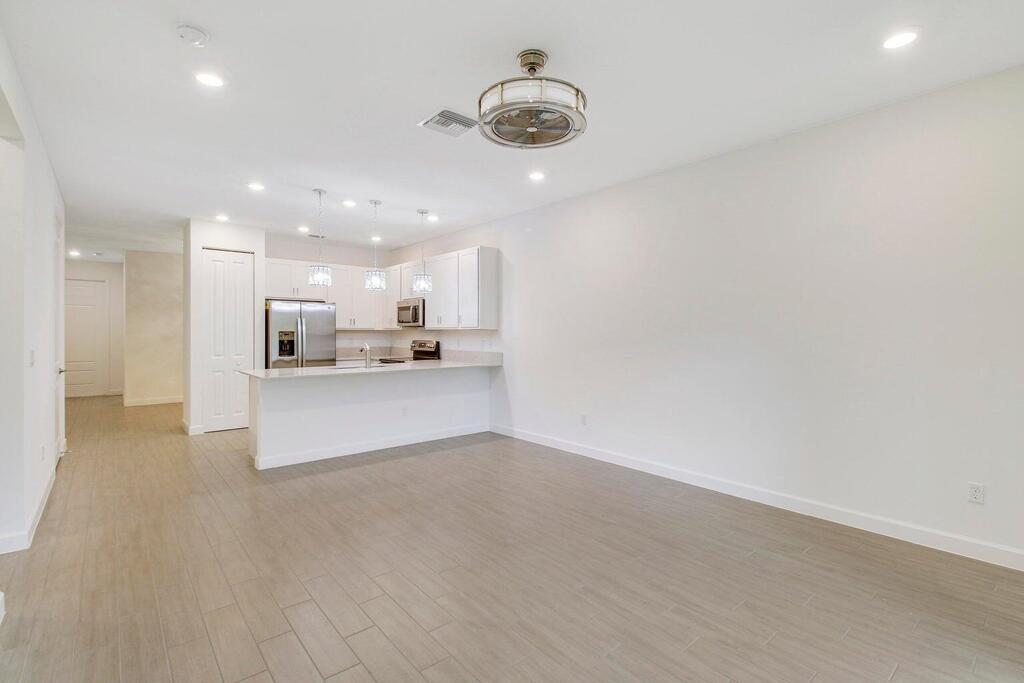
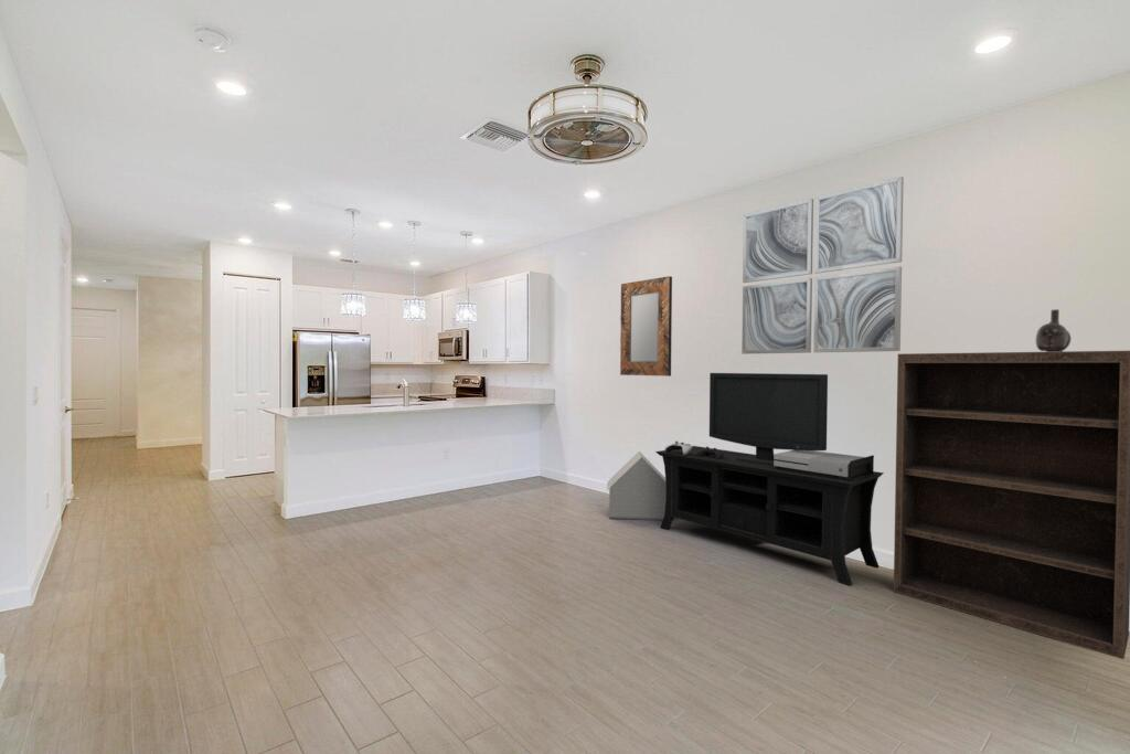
+ home mirror [619,275,673,378]
+ bookshelf [893,350,1130,660]
+ media console [654,372,885,586]
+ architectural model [606,450,674,521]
+ wall art [740,176,905,355]
+ decorative vase [1035,308,1073,352]
